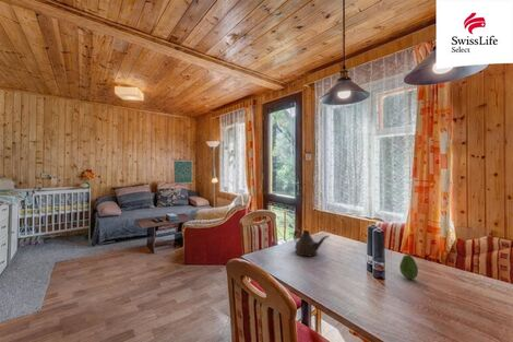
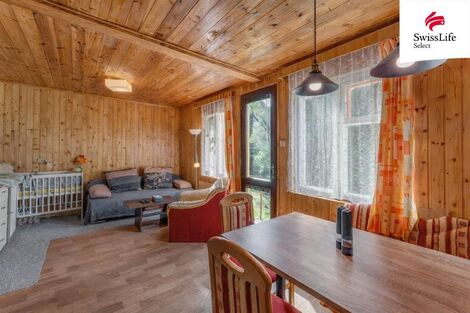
- wall art [172,158,193,186]
- fruit [398,253,419,280]
- teapot [293,228,331,258]
